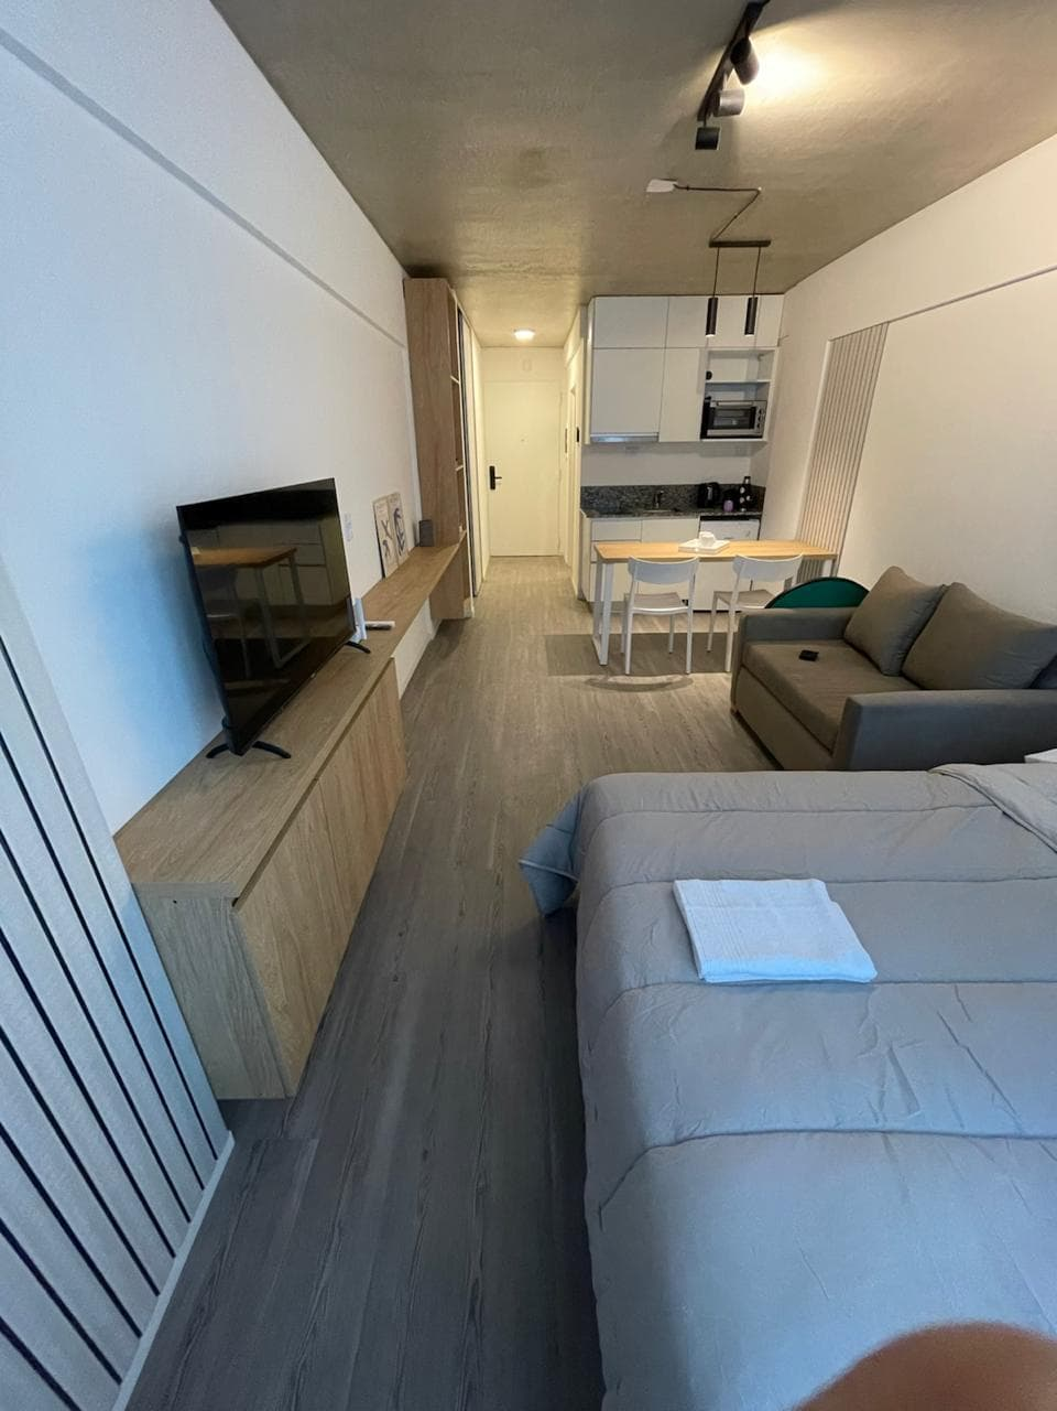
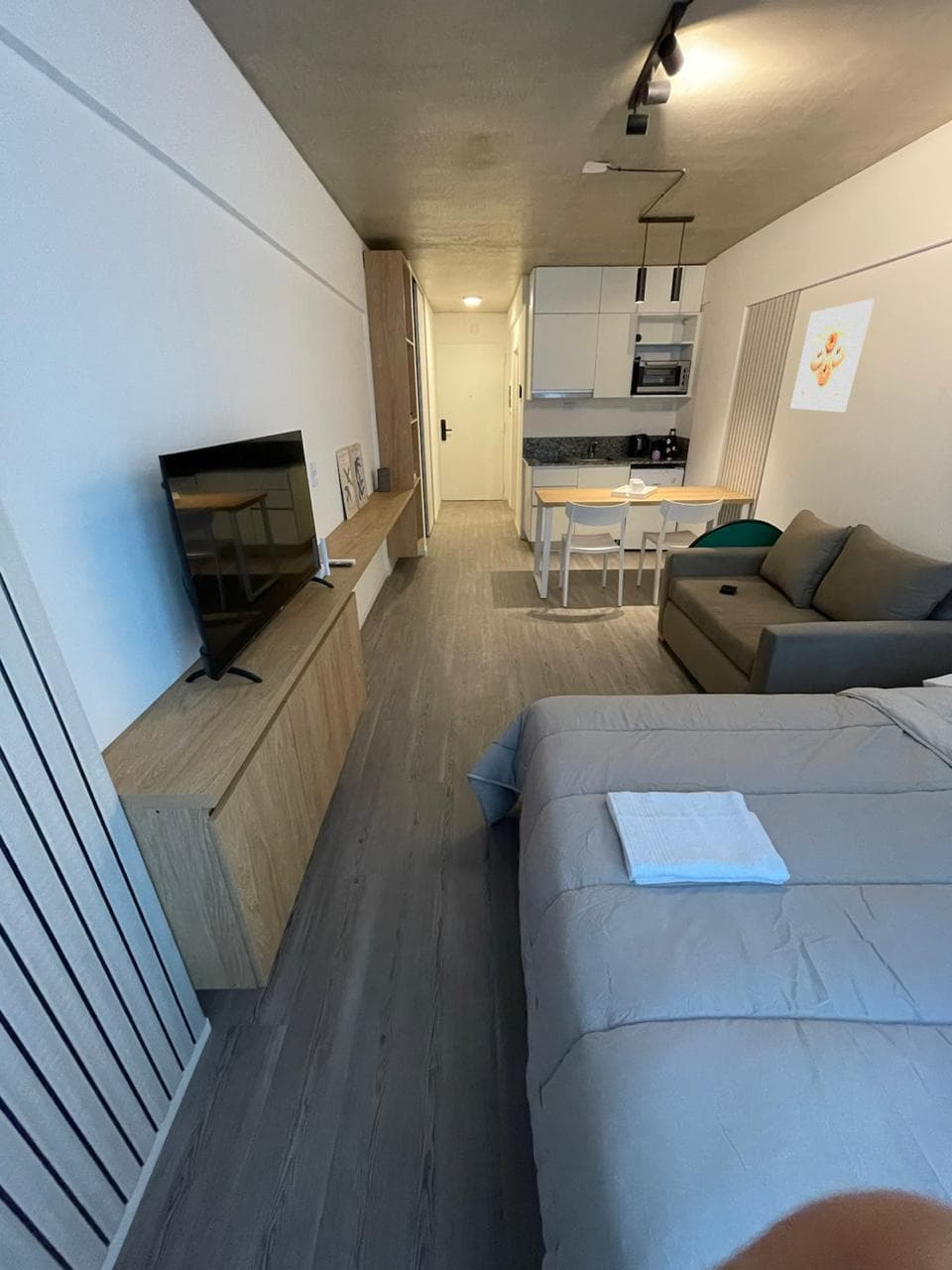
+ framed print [789,299,875,413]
